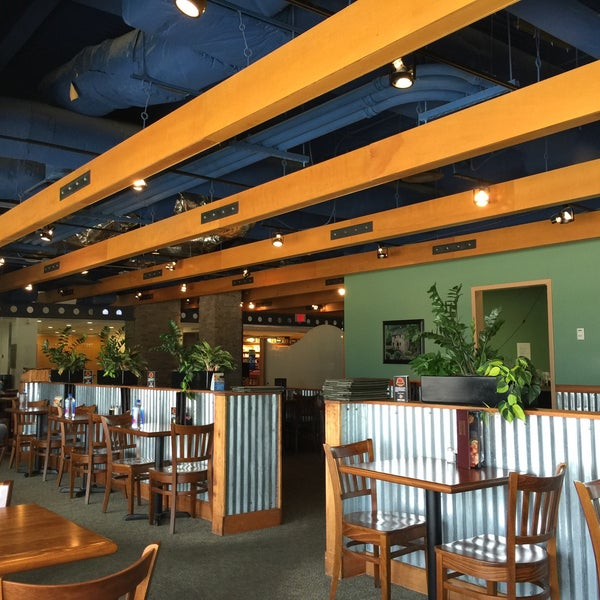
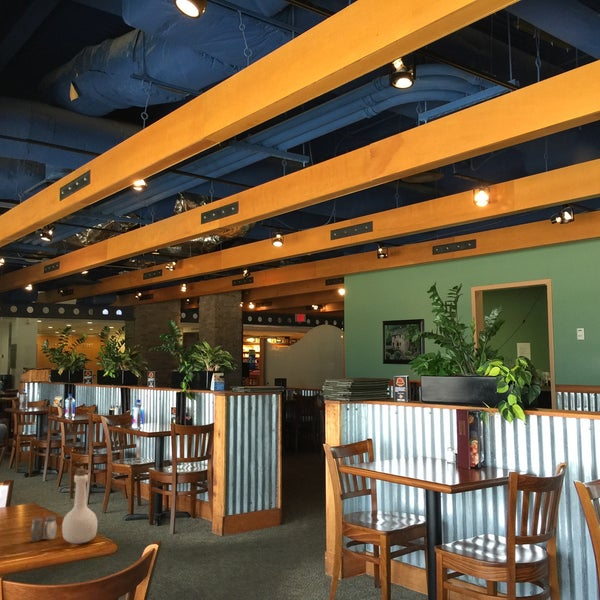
+ bottle [61,468,98,545]
+ salt and pepper shaker [30,515,58,542]
